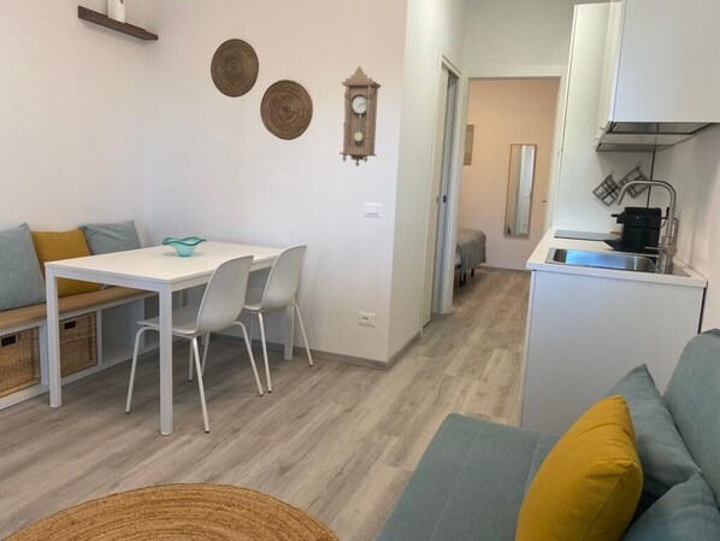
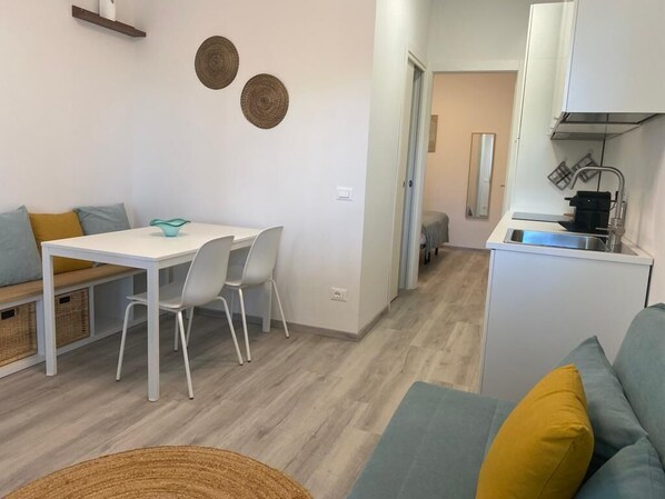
- pendulum clock [338,65,382,167]
